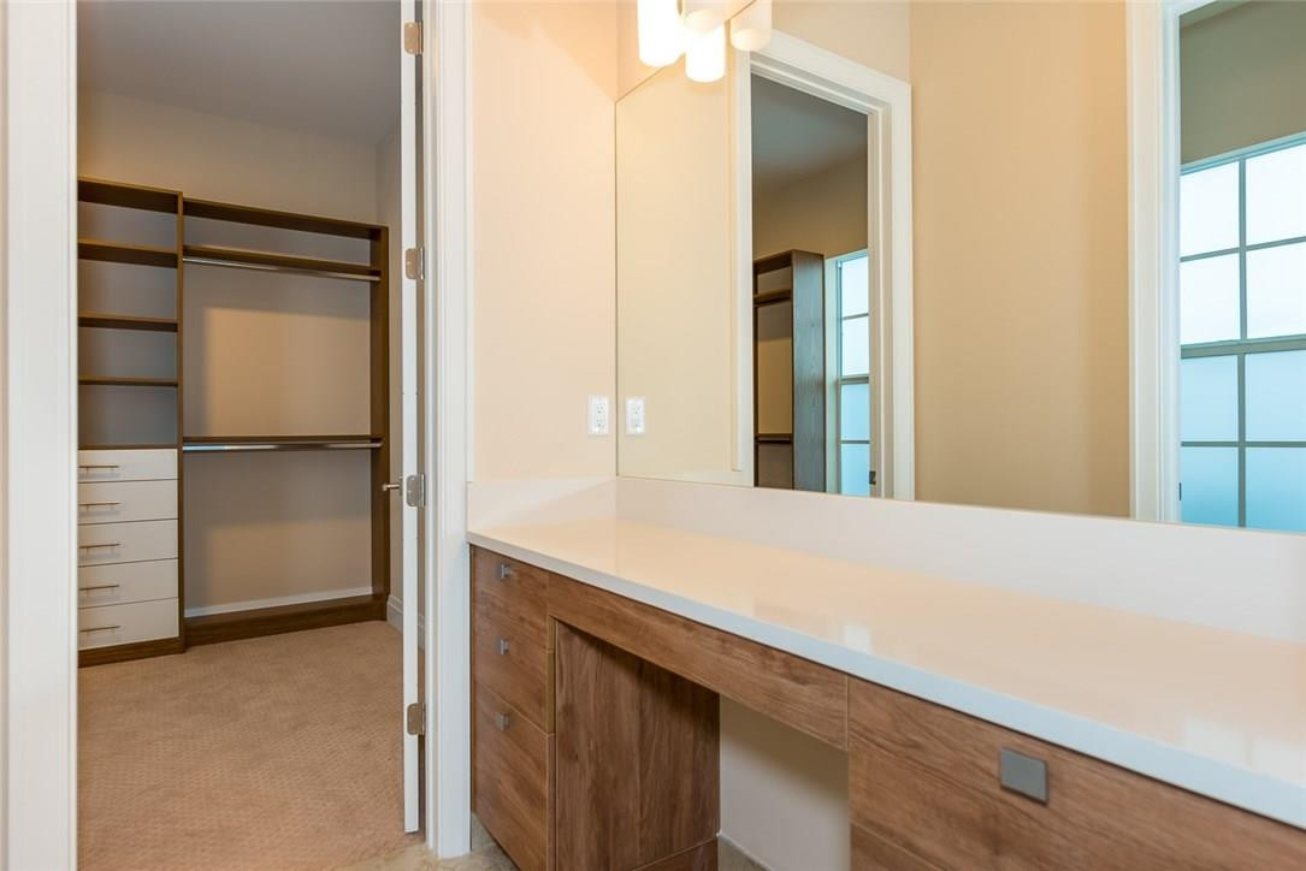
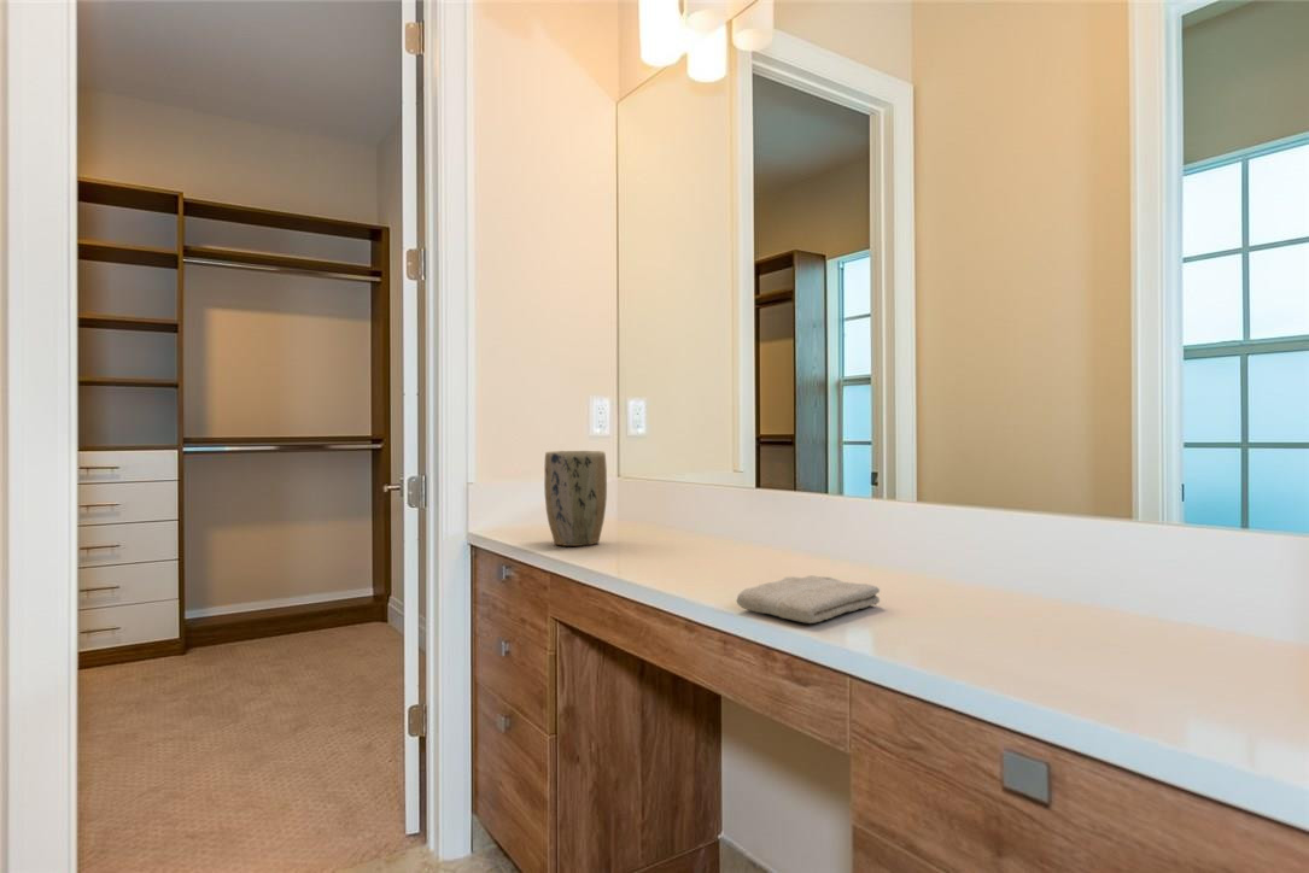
+ washcloth [736,574,881,625]
+ plant pot [543,450,608,547]
